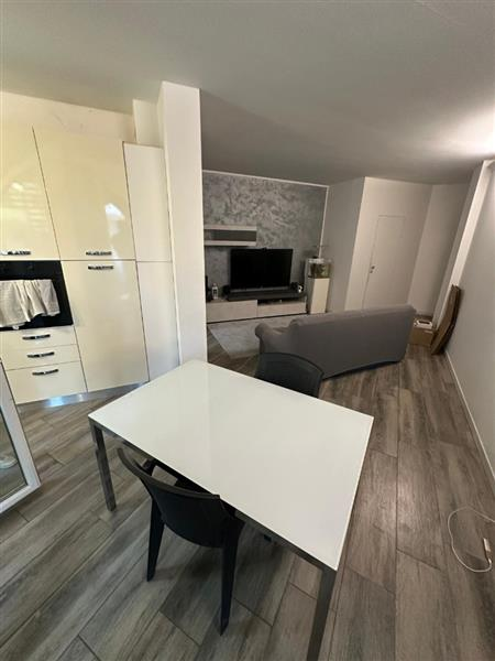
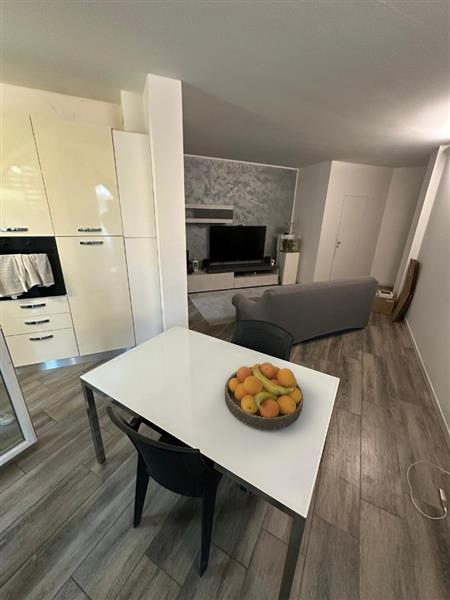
+ fruit bowl [224,361,304,431]
